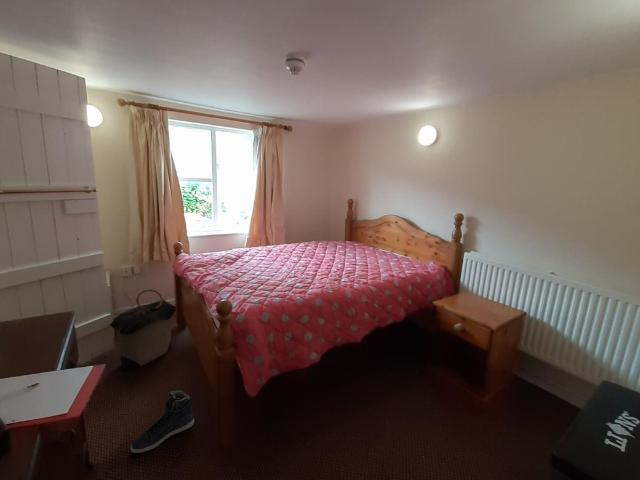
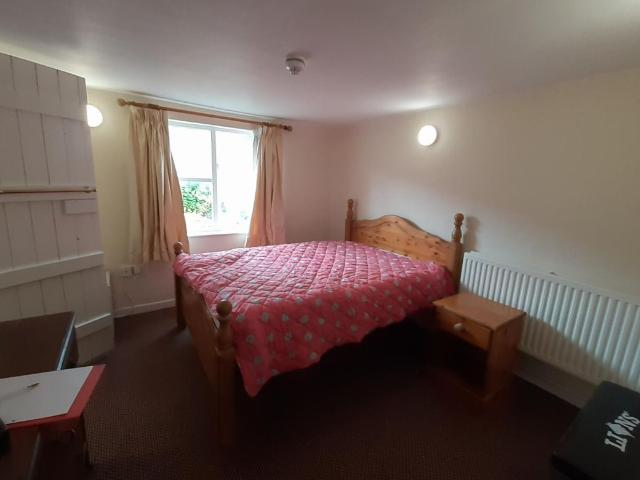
- laundry hamper [107,288,178,371]
- sneaker [130,390,195,454]
